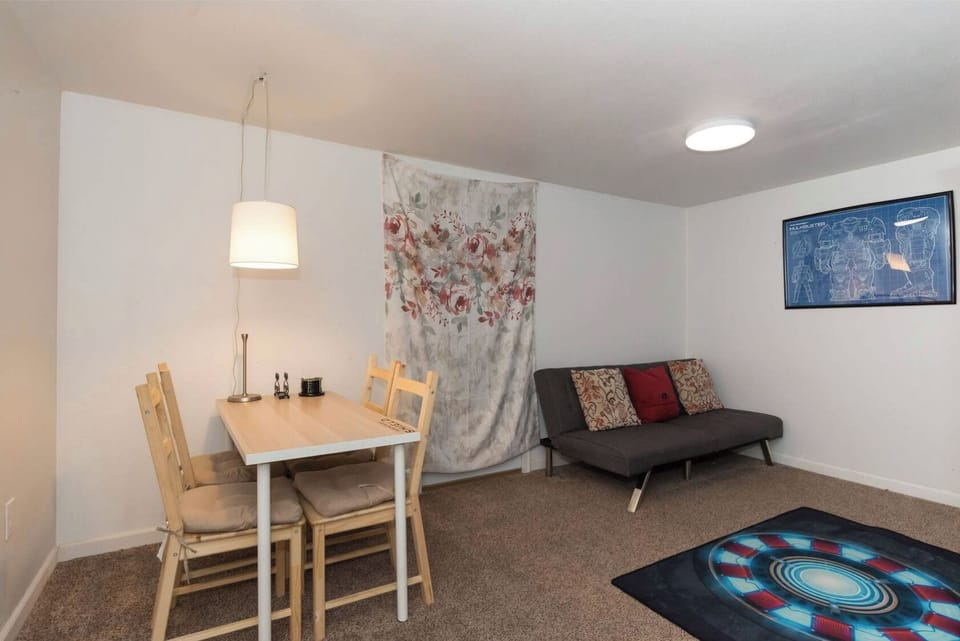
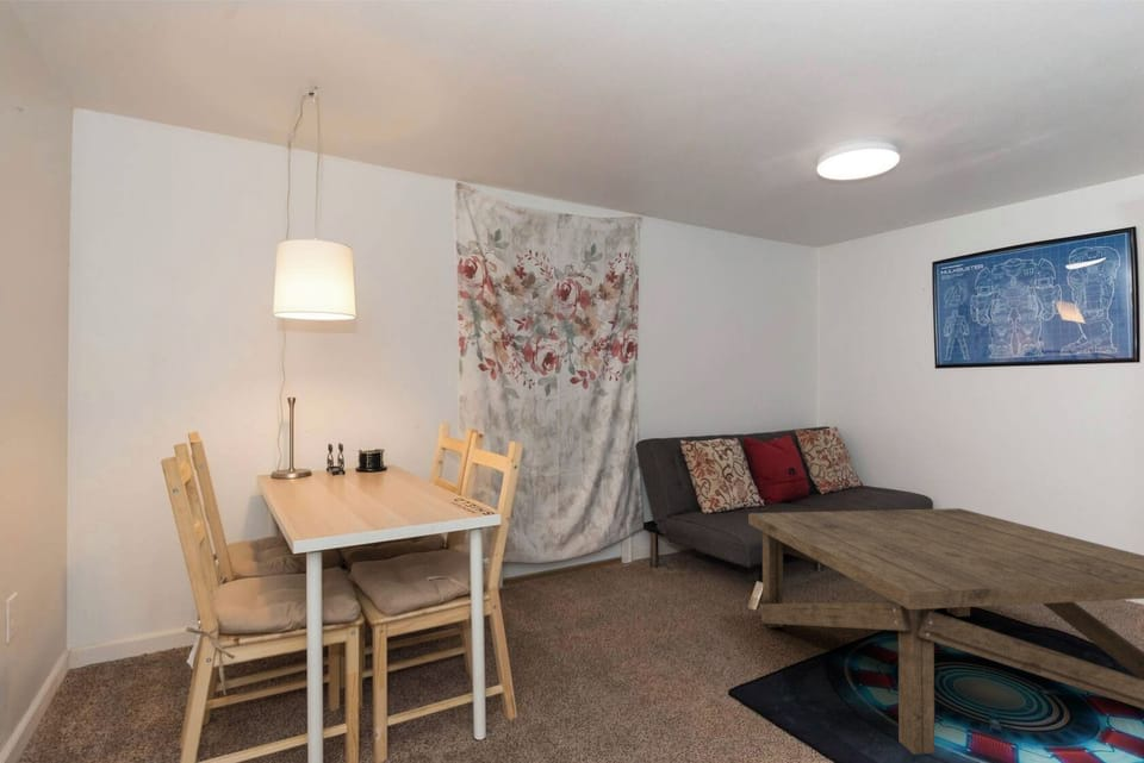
+ coffee table [747,507,1144,756]
